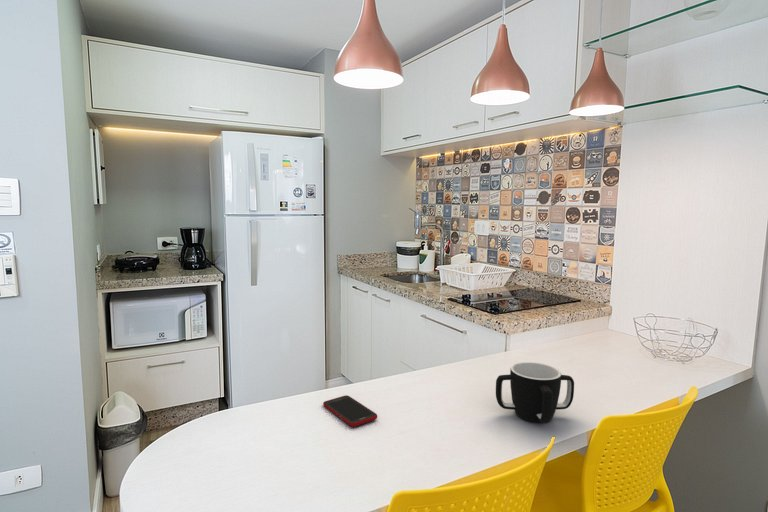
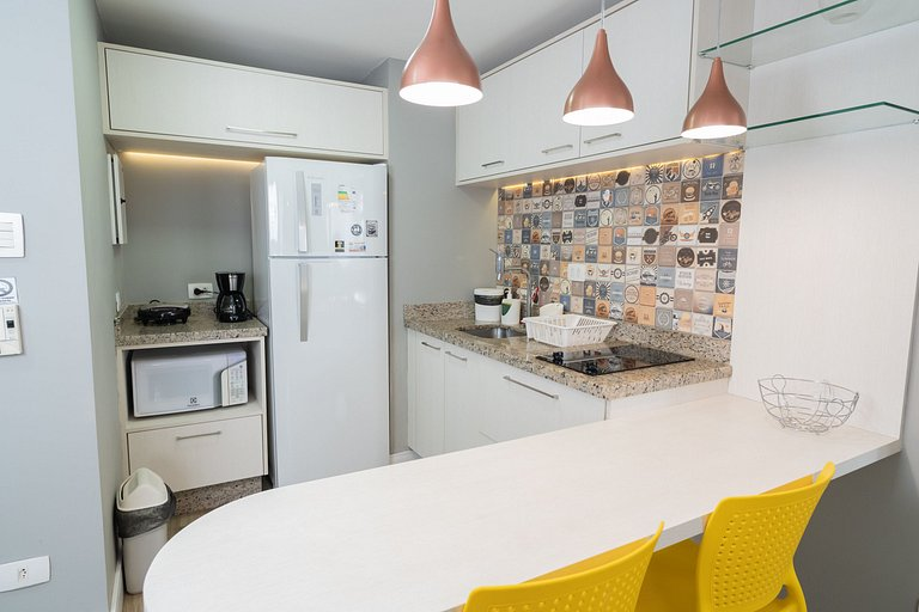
- cell phone [322,394,378,428]
- mug [495,361,575,424]
